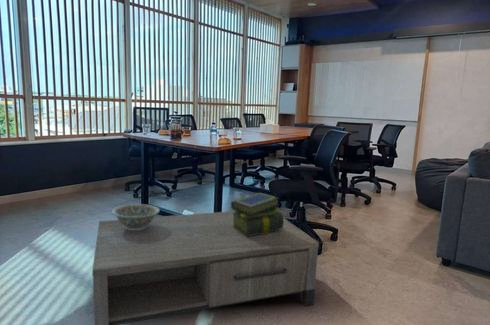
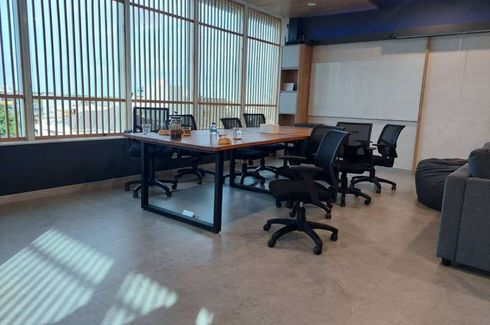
- decorative bowl [111,203,161,230]
- coffee table [91,210,320,325]
- stack of books [230,192,284,237]
